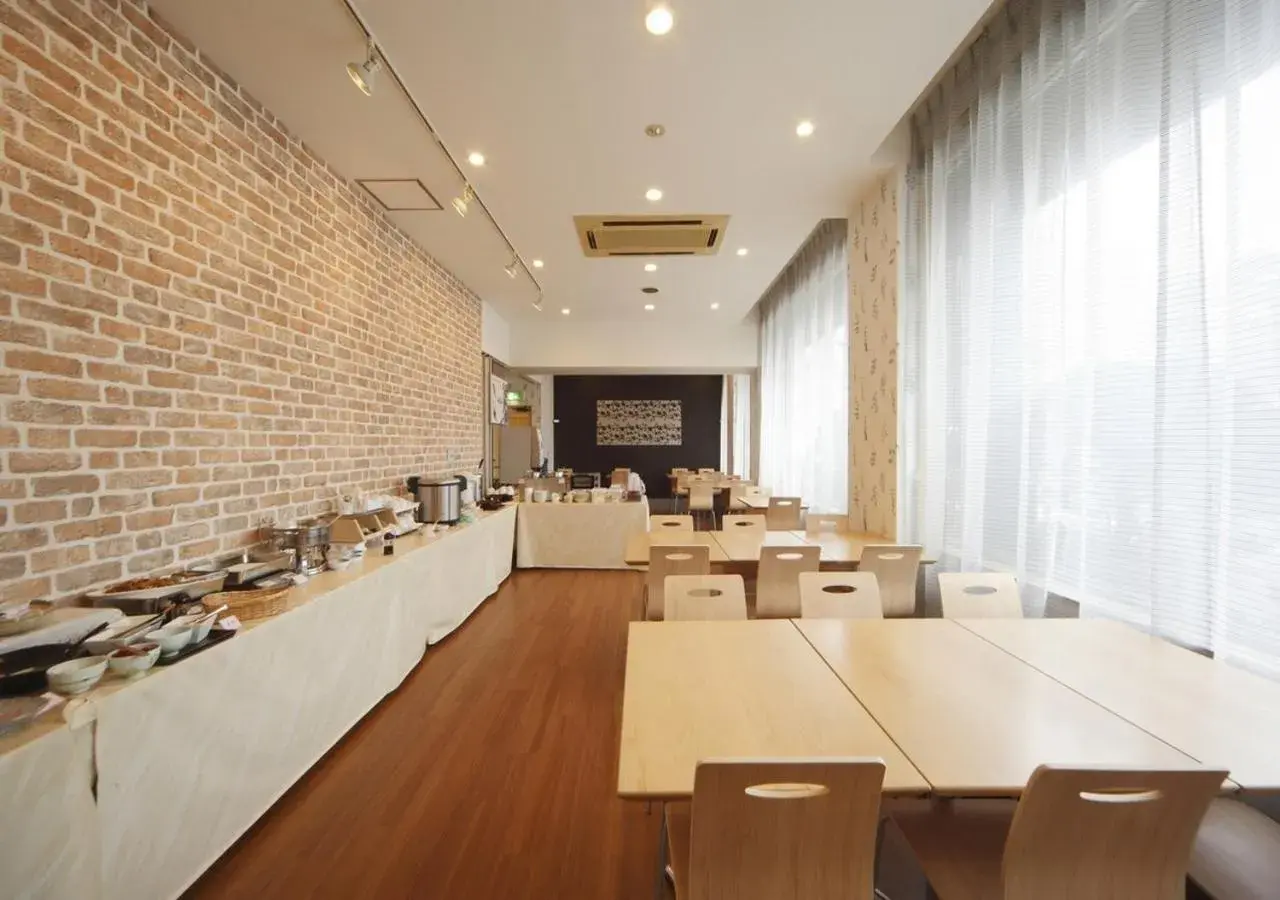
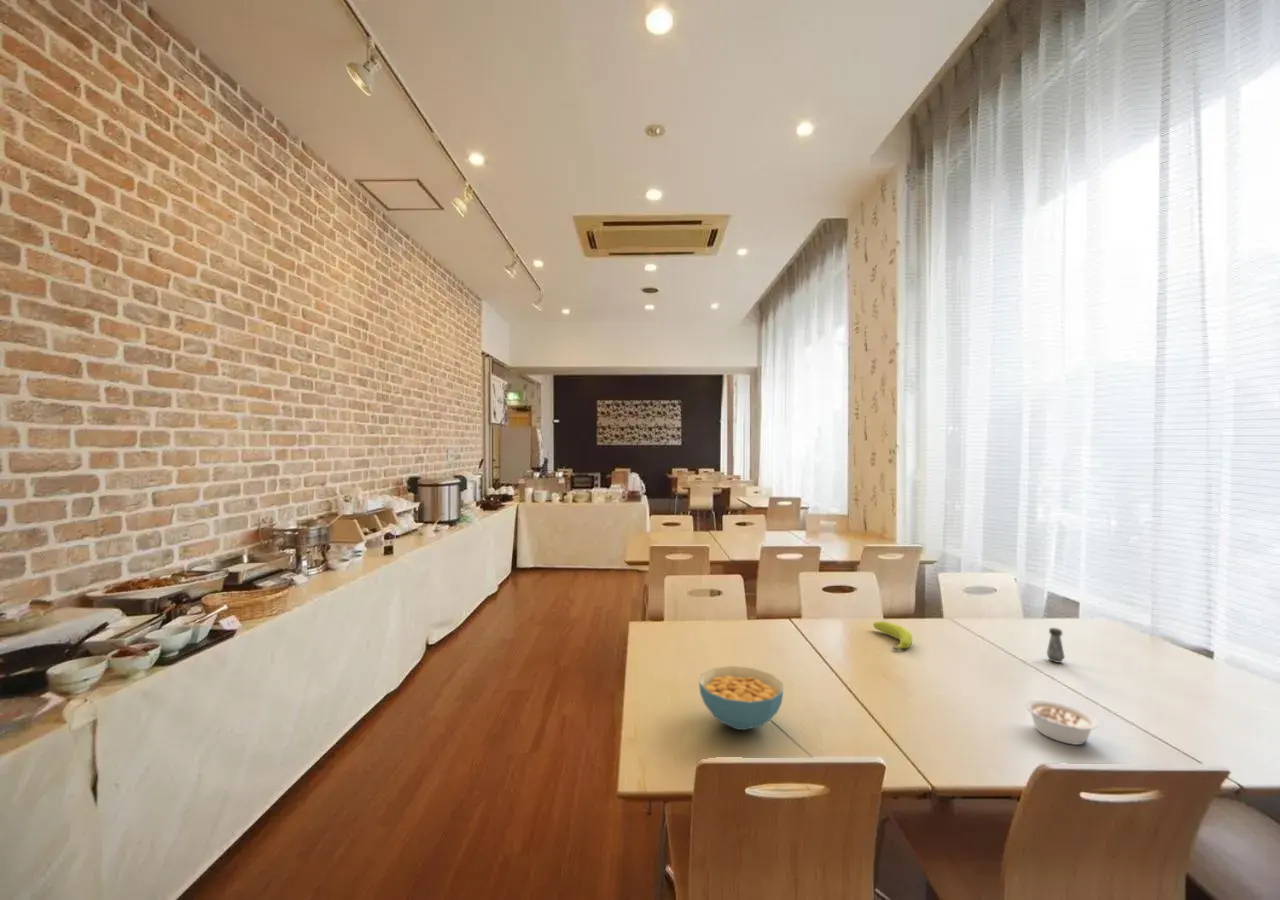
+ fruit [872,620,914,652]
+ legume [1024,699,1099,746]
+ cereal bowl [698,665,784,731]
+ salt shaker [1046,627,1066,664]
